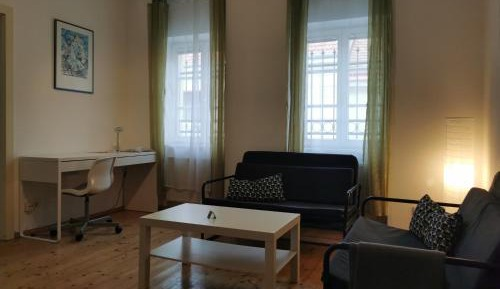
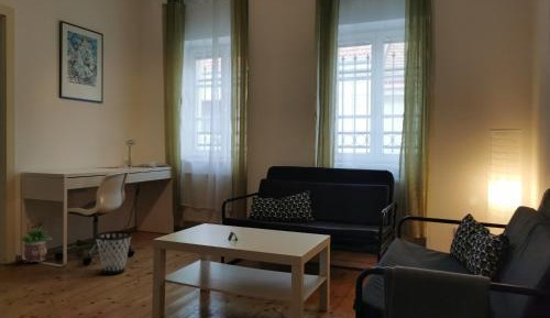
+ potted plant [20,226,53,263]
+ wastebasket [95,230,133,275]
